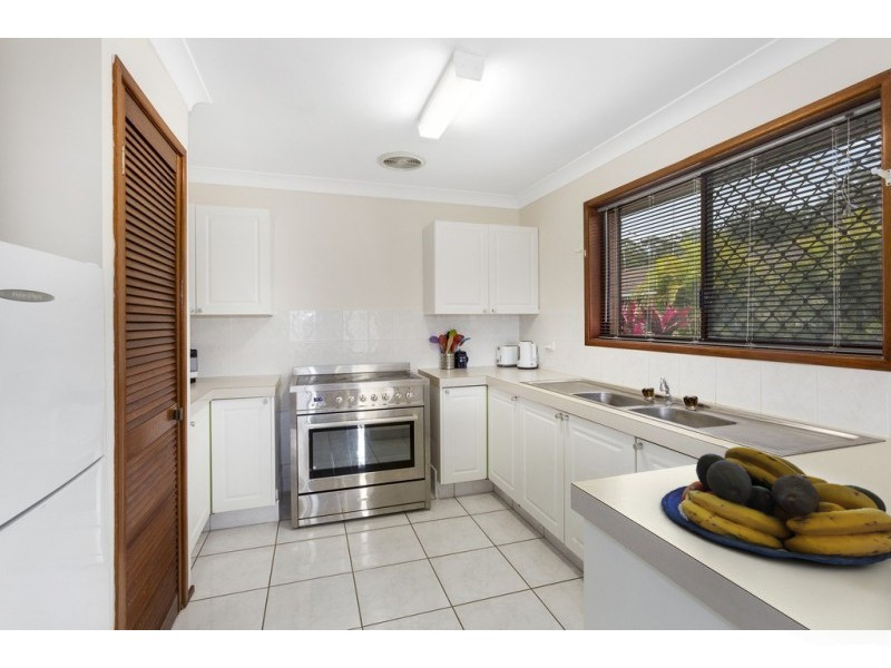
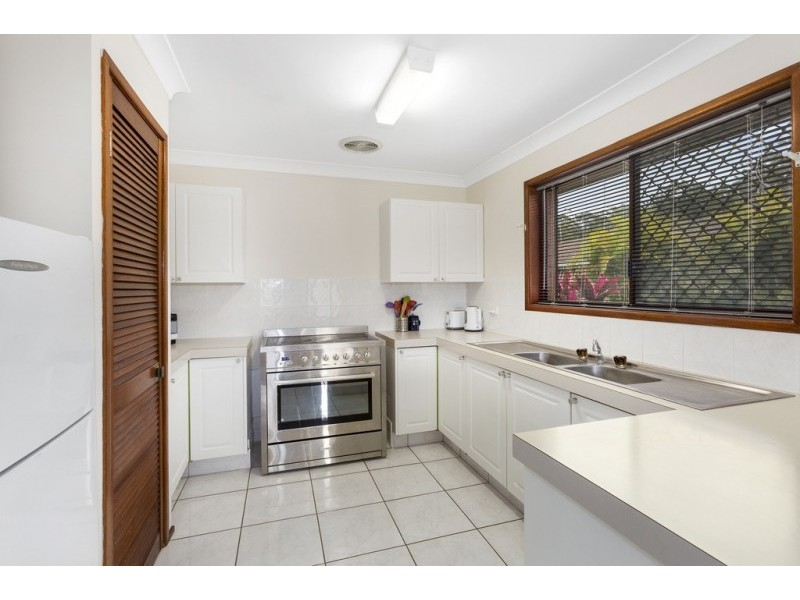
- fruit bowl [660,445,891,566]
